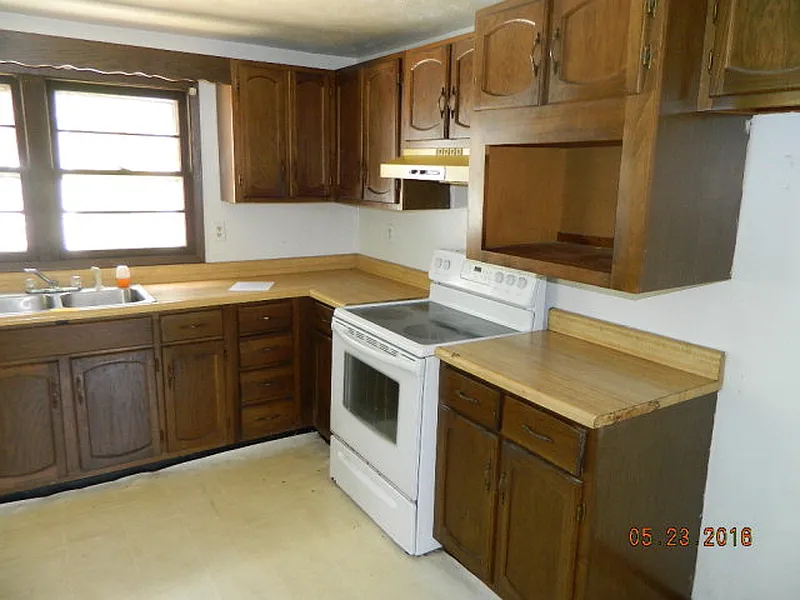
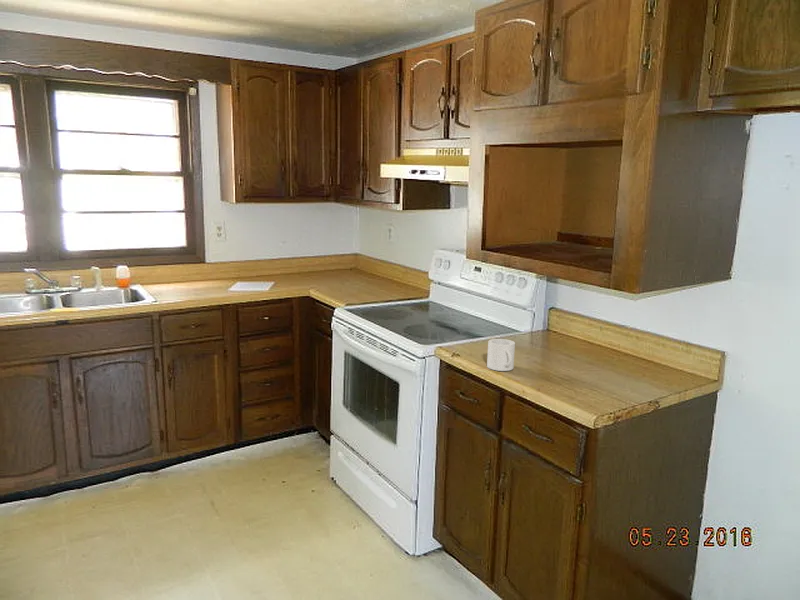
+ mug [486,338,516,372]
